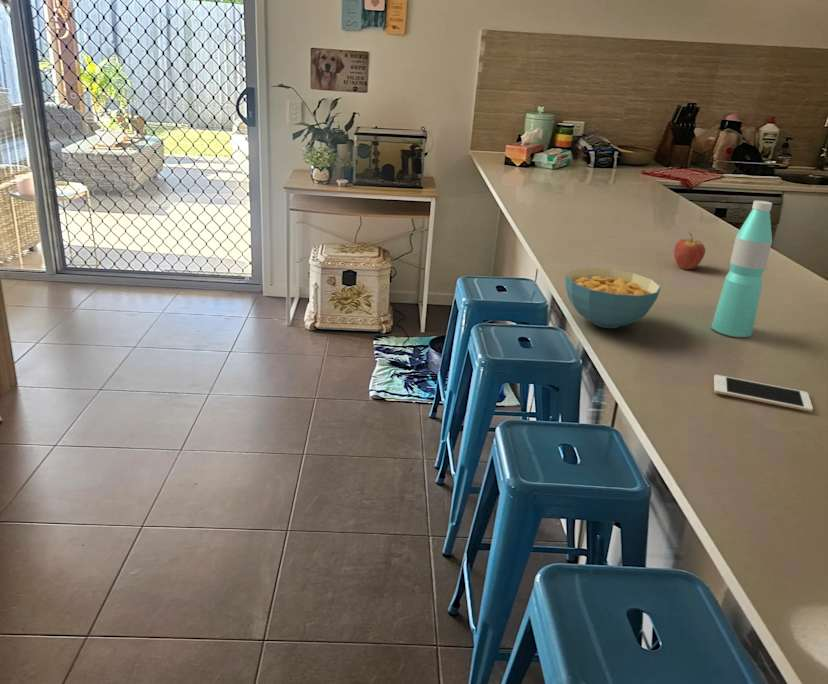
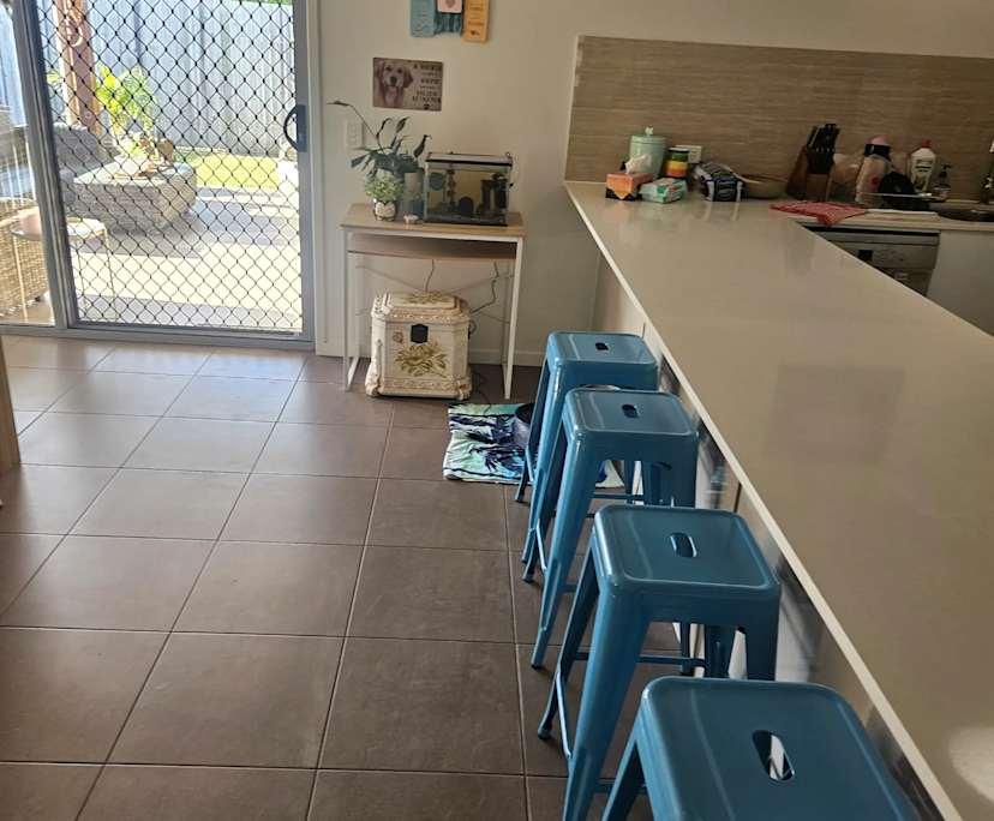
- cell phone [713,374,814,413]
- water bottle [711,200,773,338]
- fruit [673,231,706,271]
- cereal bowl [565,267,662,329]
